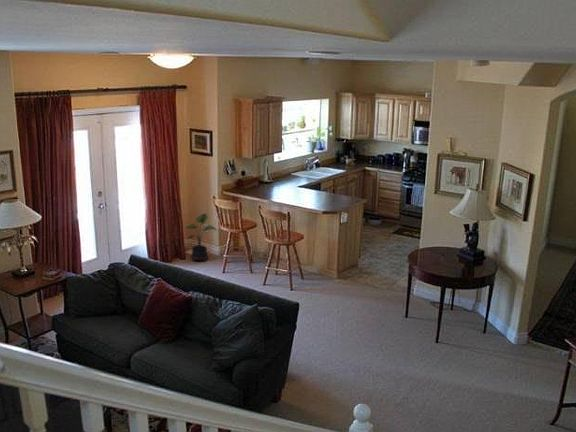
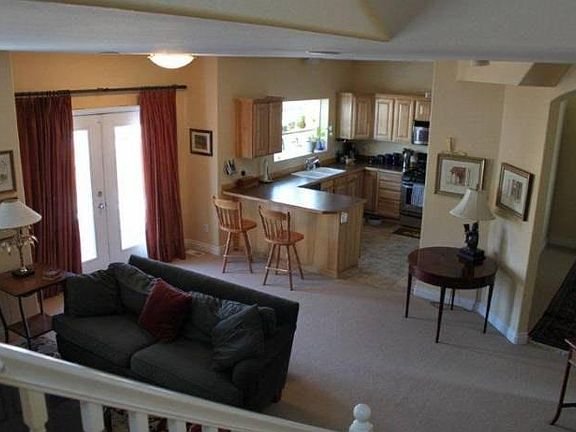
- potted plant [185,212,218,262]
